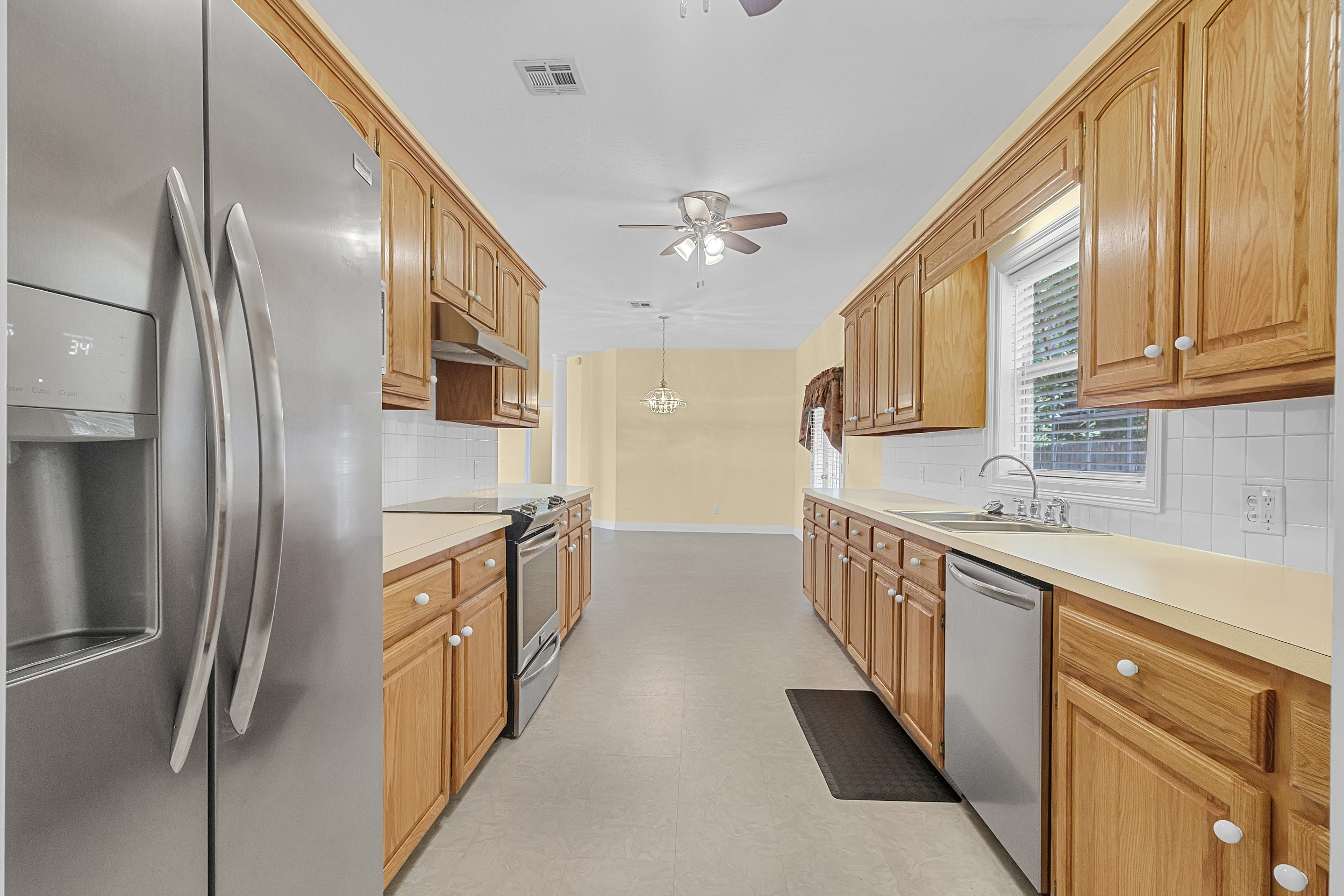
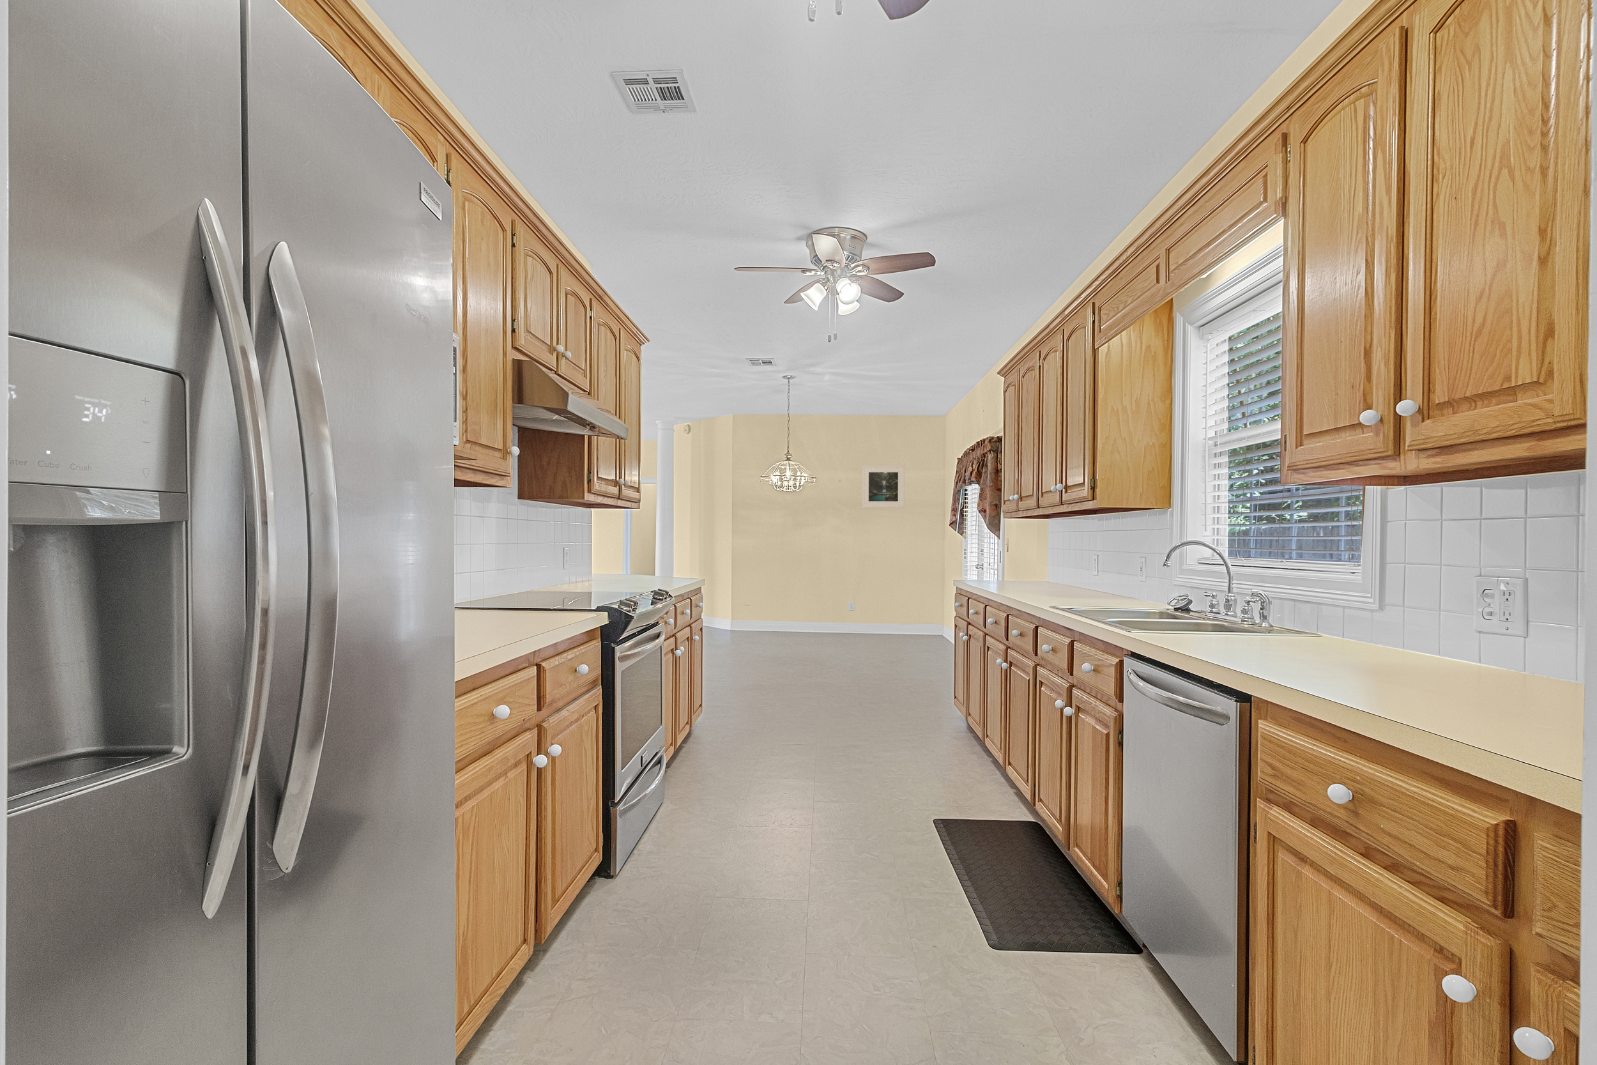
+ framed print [861,465,905,509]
